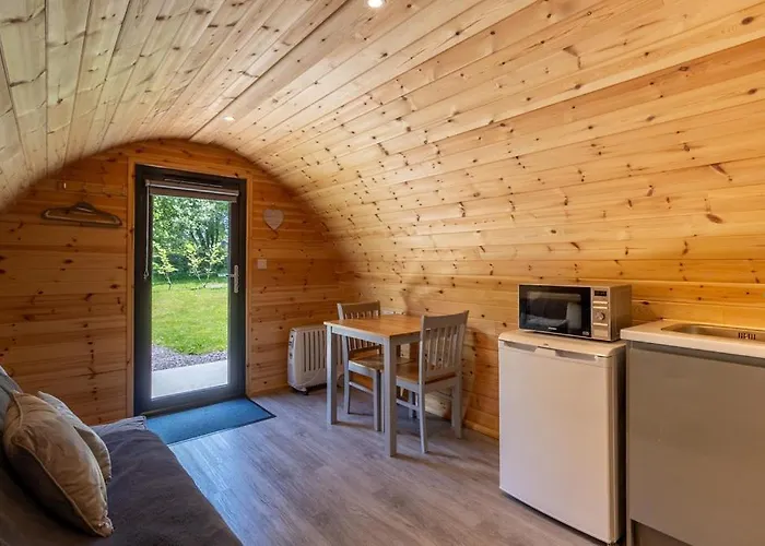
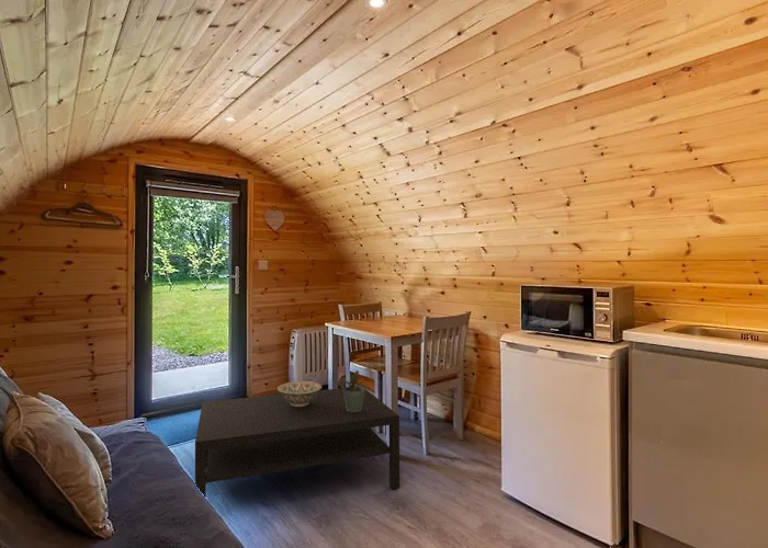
+ decorative bowl [276,380,323,407]
+ coffee table [194,385,400,498]
+ potted plant [337,369,368,412]
